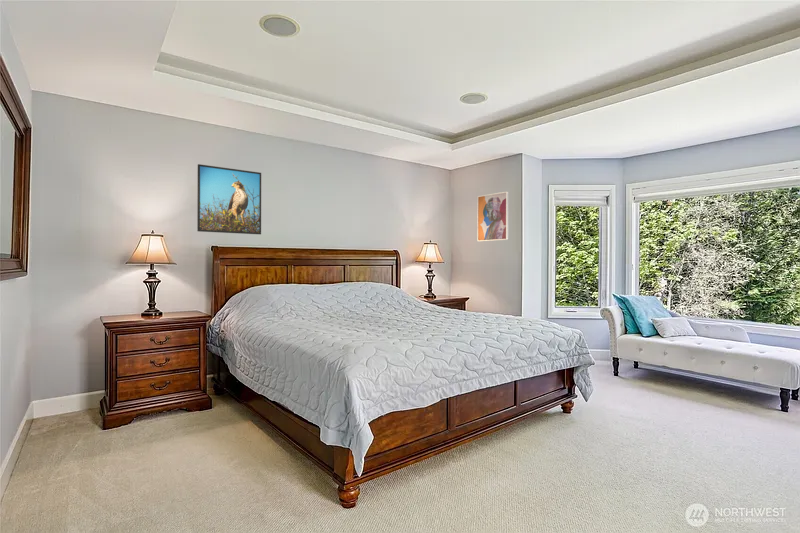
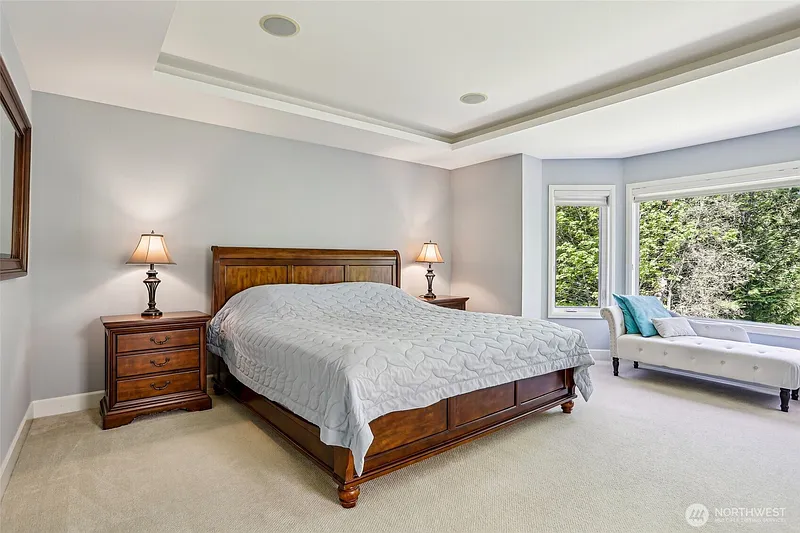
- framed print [196,163,262,235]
- wall art [476,191,509,242]
